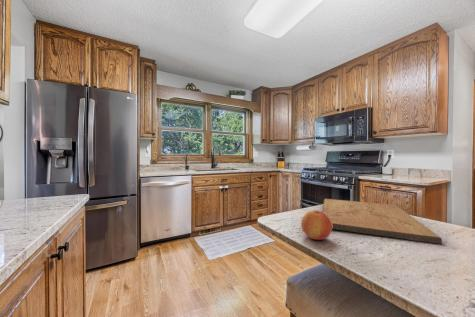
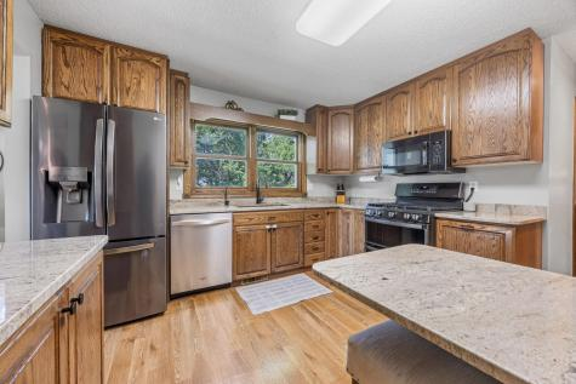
- cutting board [321,198,443,245]
- apple [300,208,333,241]
